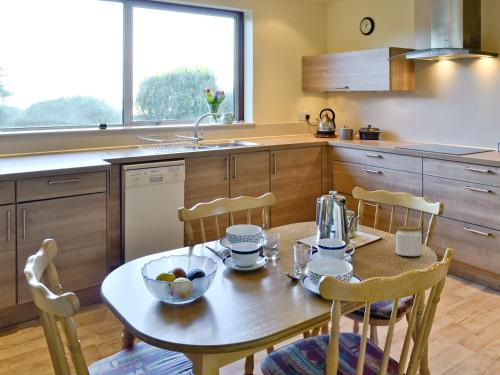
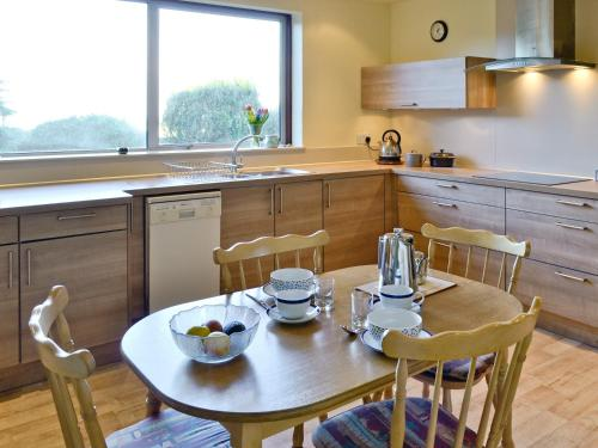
- jar [395,225,423,257]
